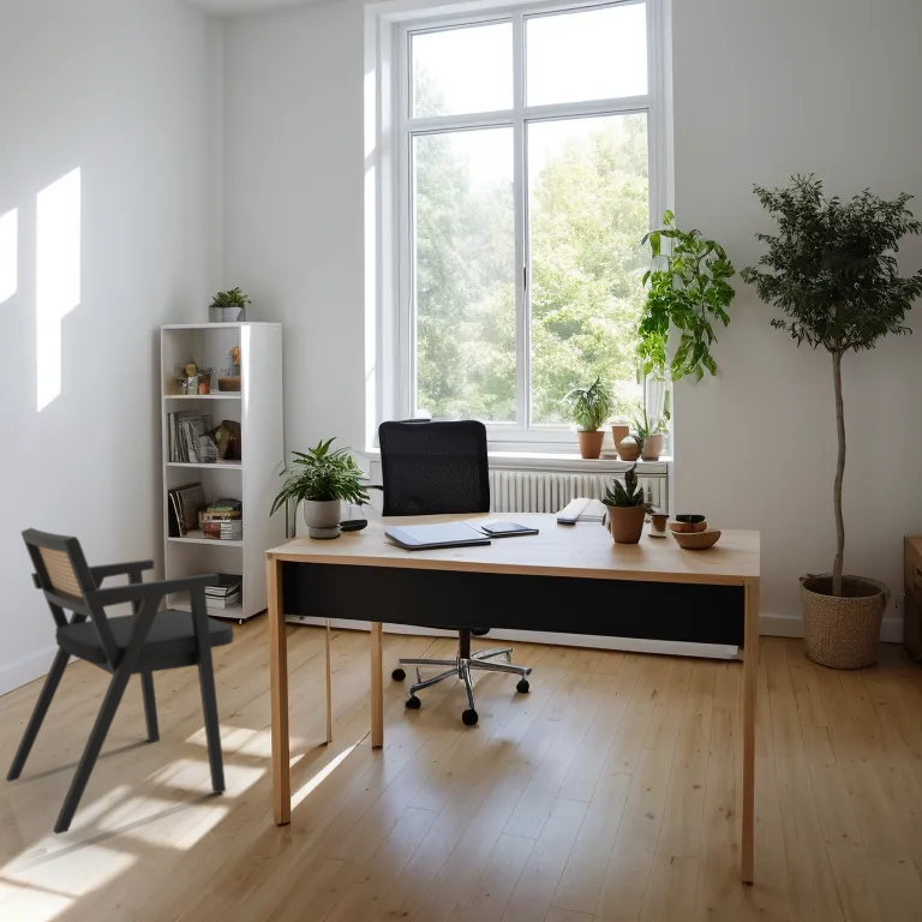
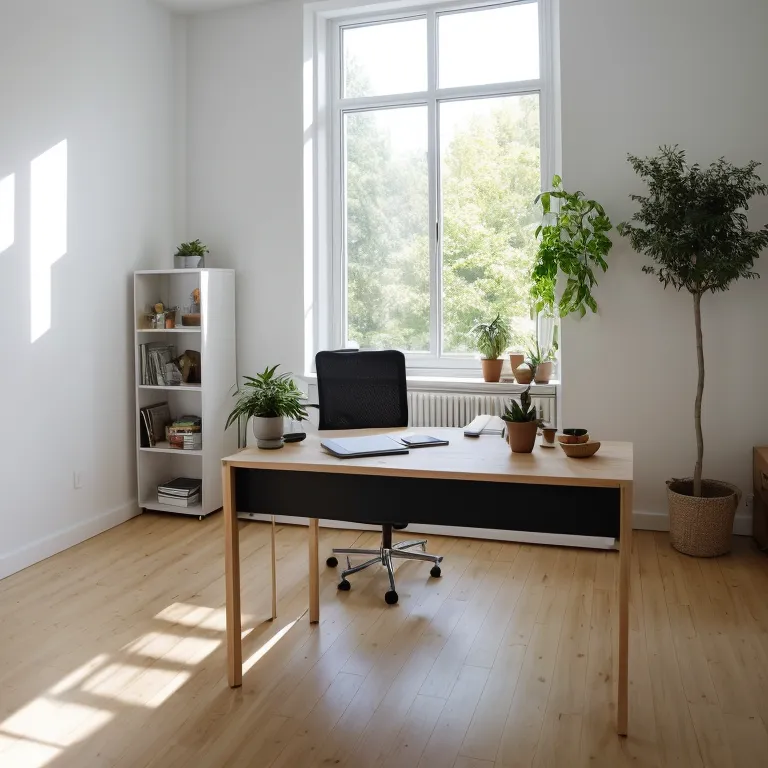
- armchair [5,527,235,836]
